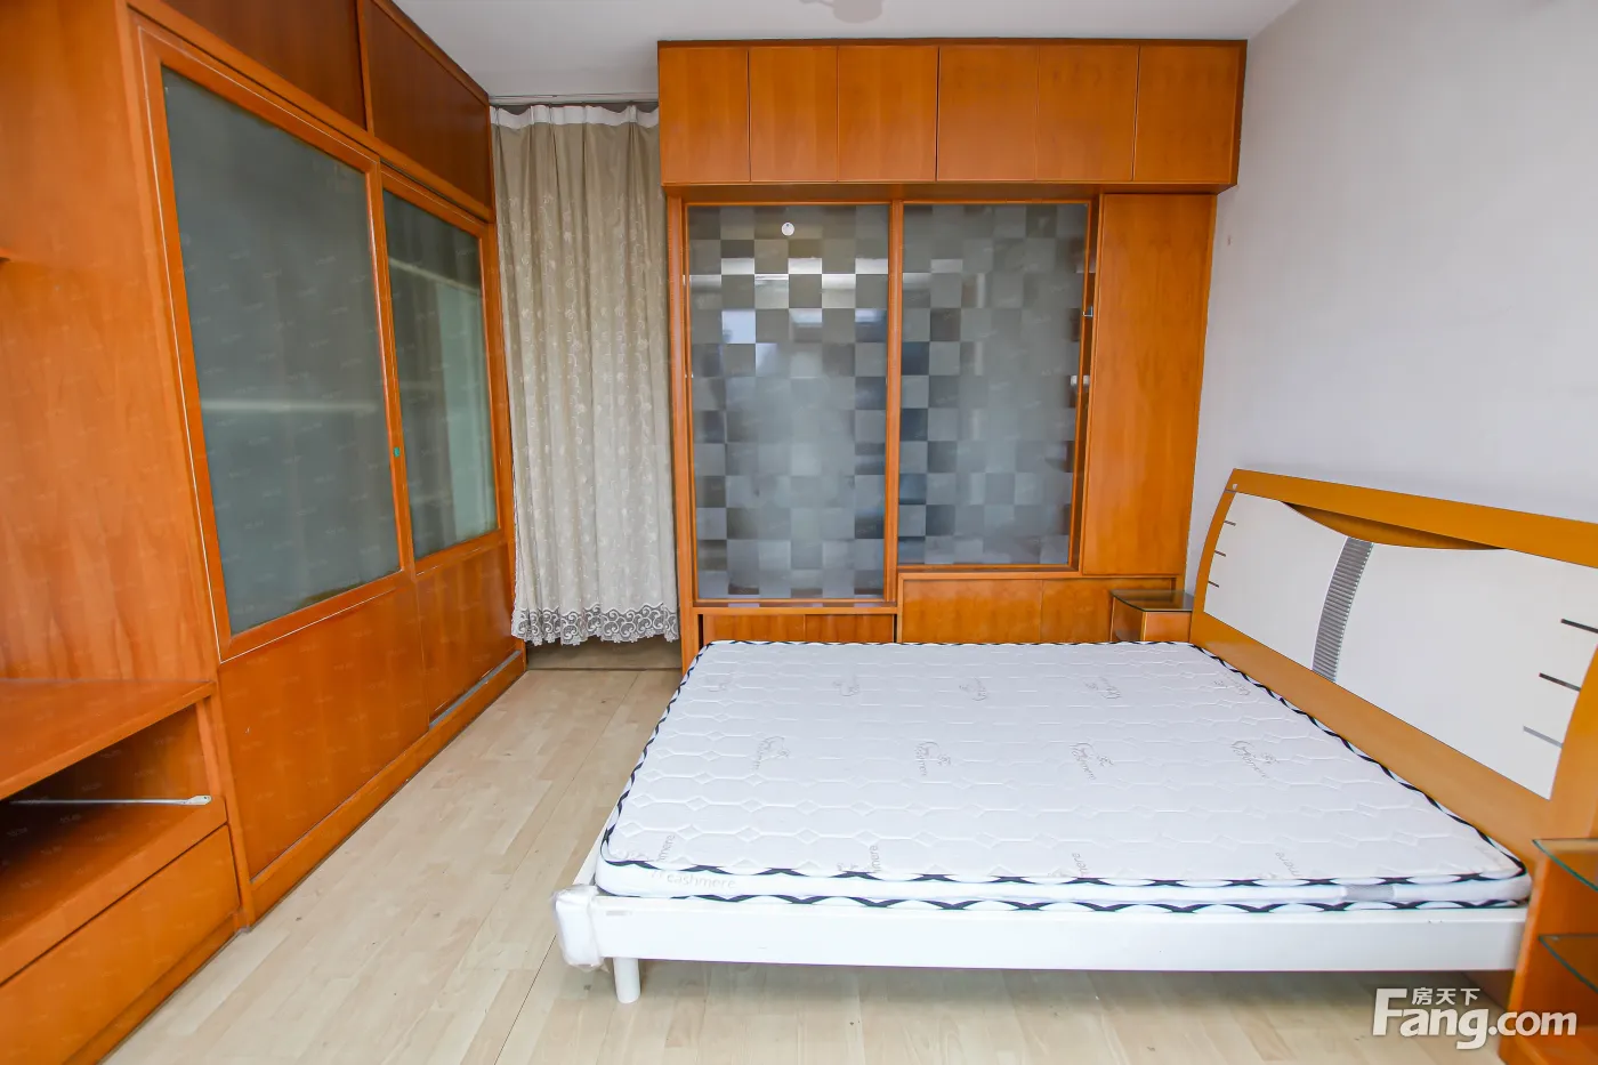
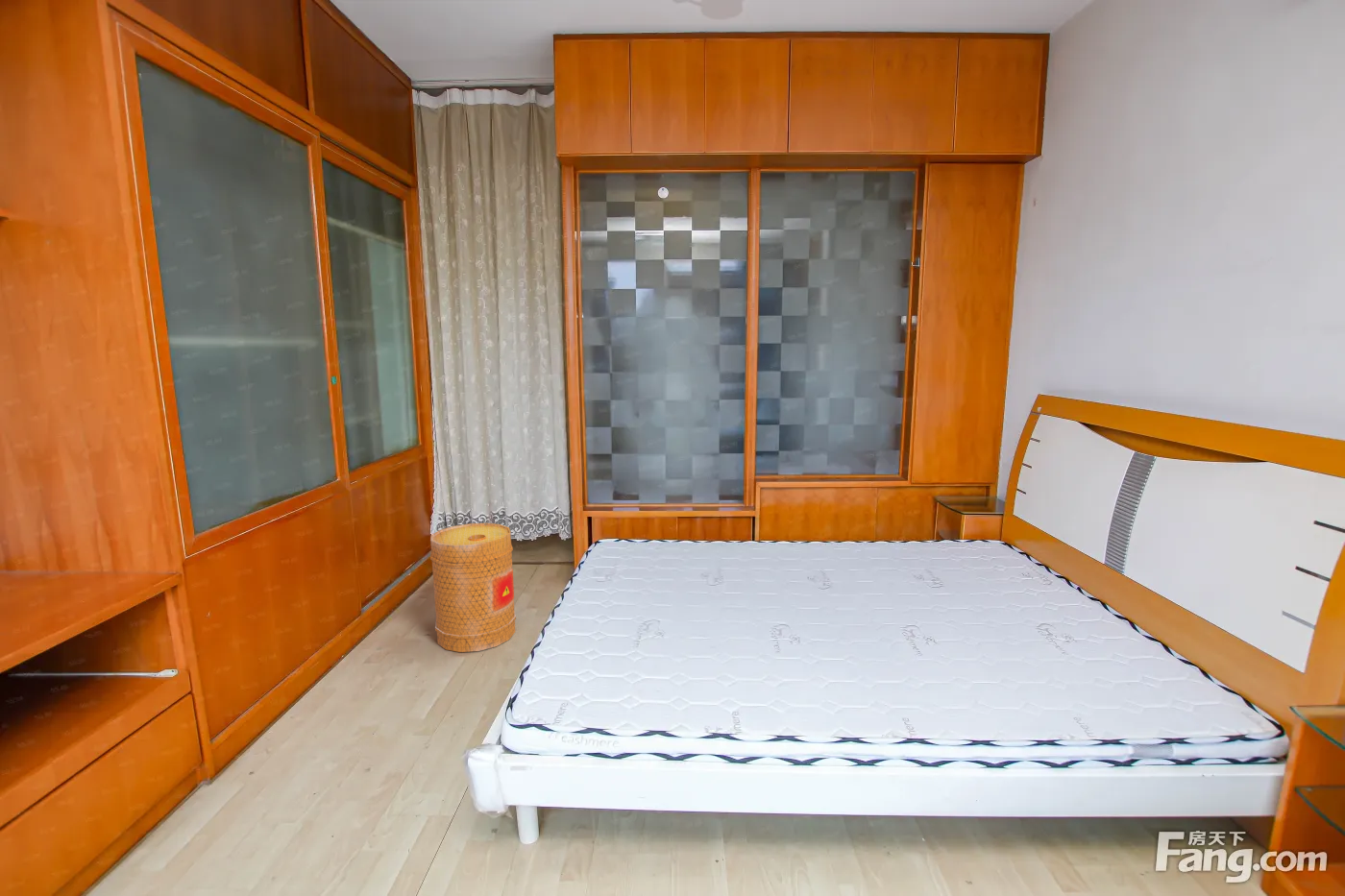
+ basket [429,522,517,653]
